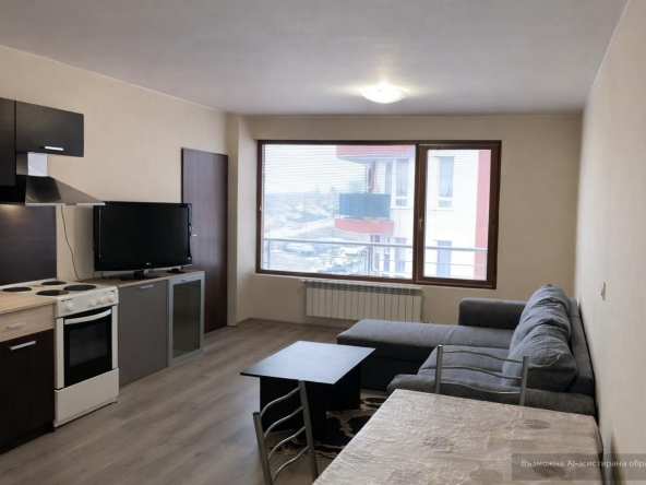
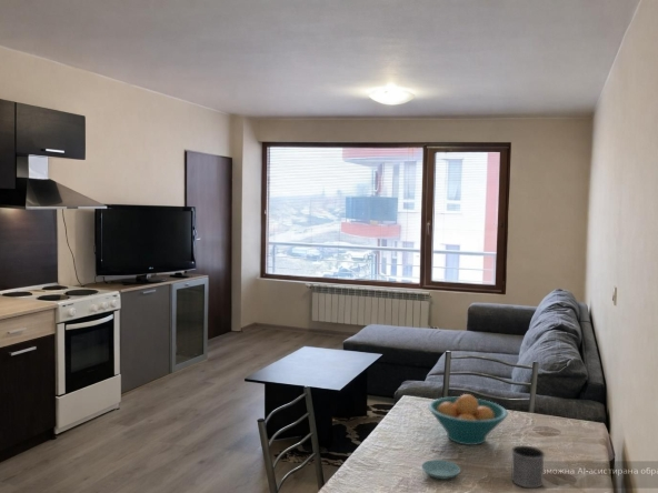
+ saucer [421,459,461,480]
+ fruit bowl [427,393,509,446]
+ mug [510,444,546,489]
